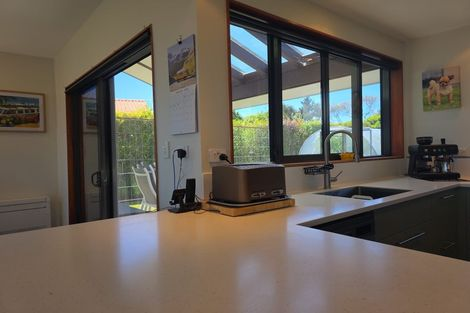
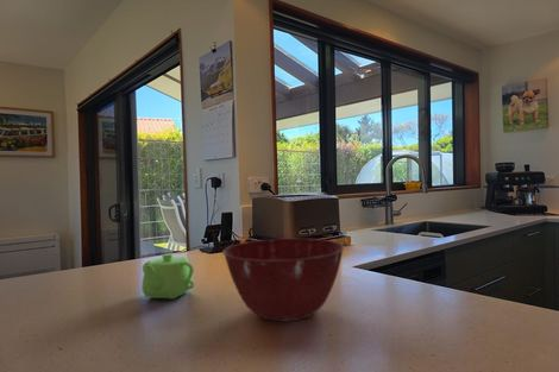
+ mixing bowl [221,238,345,322]
+ teapot [140,253,195,301]
